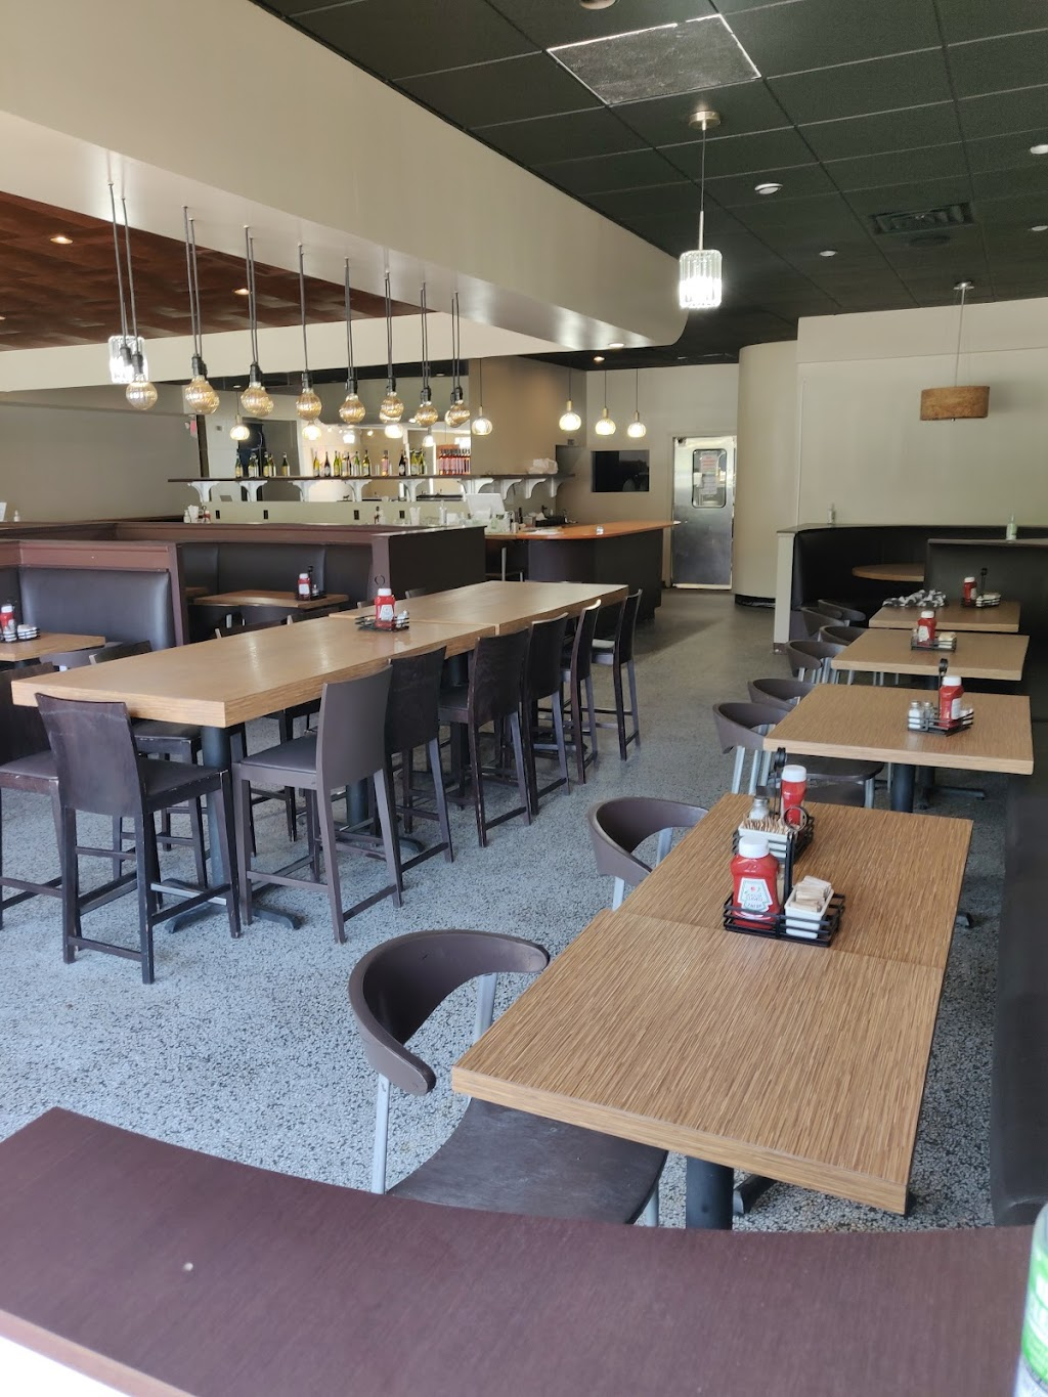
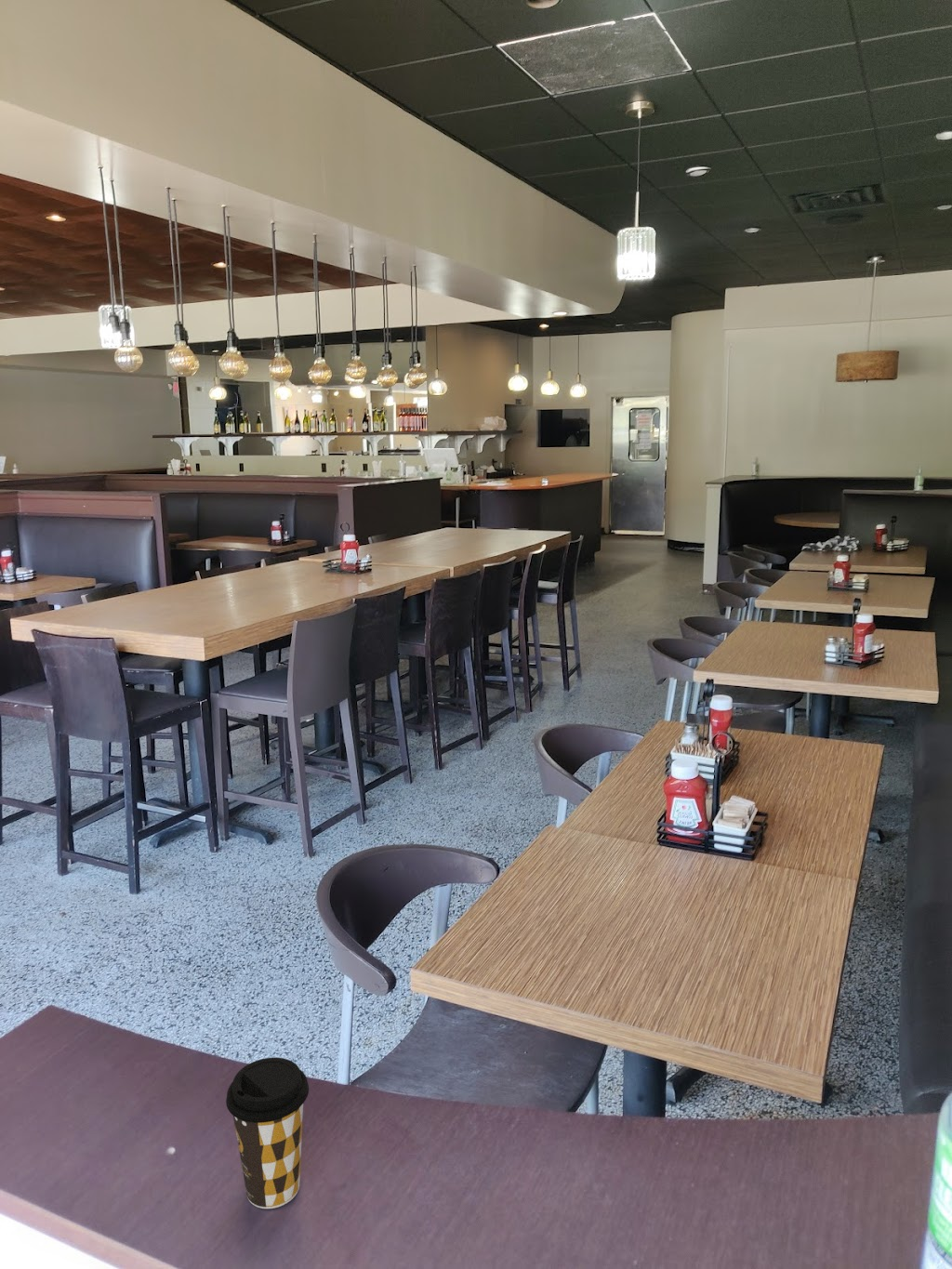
+ coffee cup [225,1057,310,1210]
